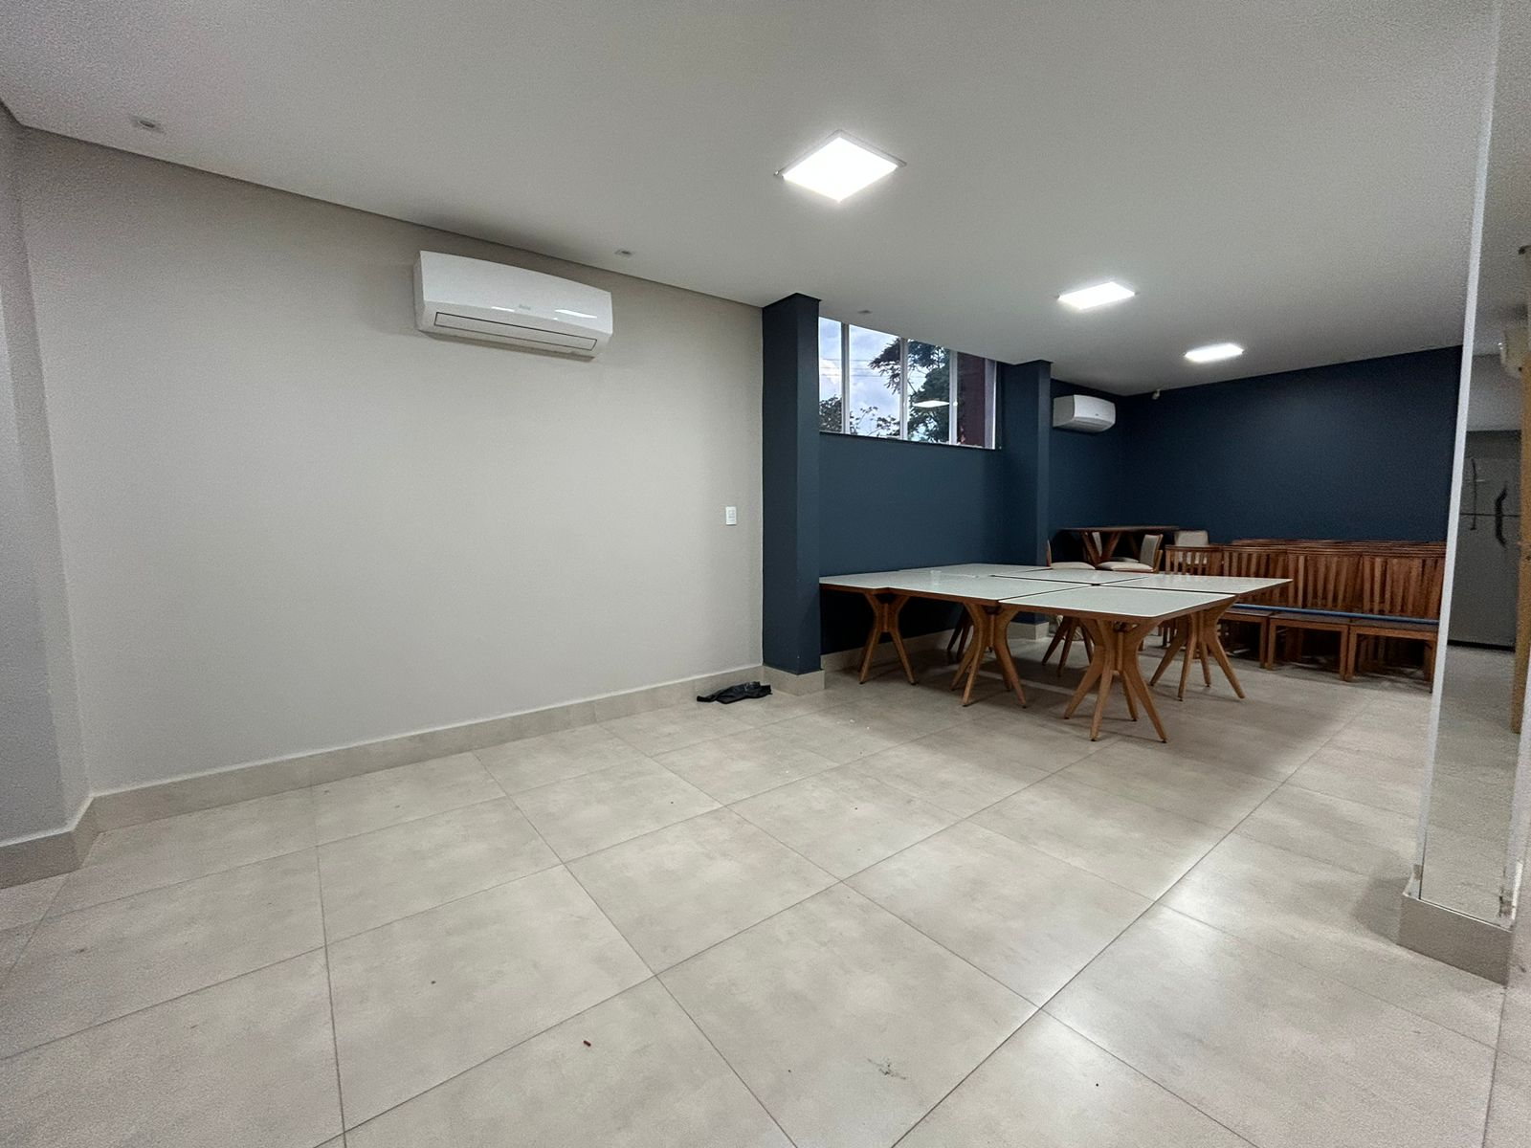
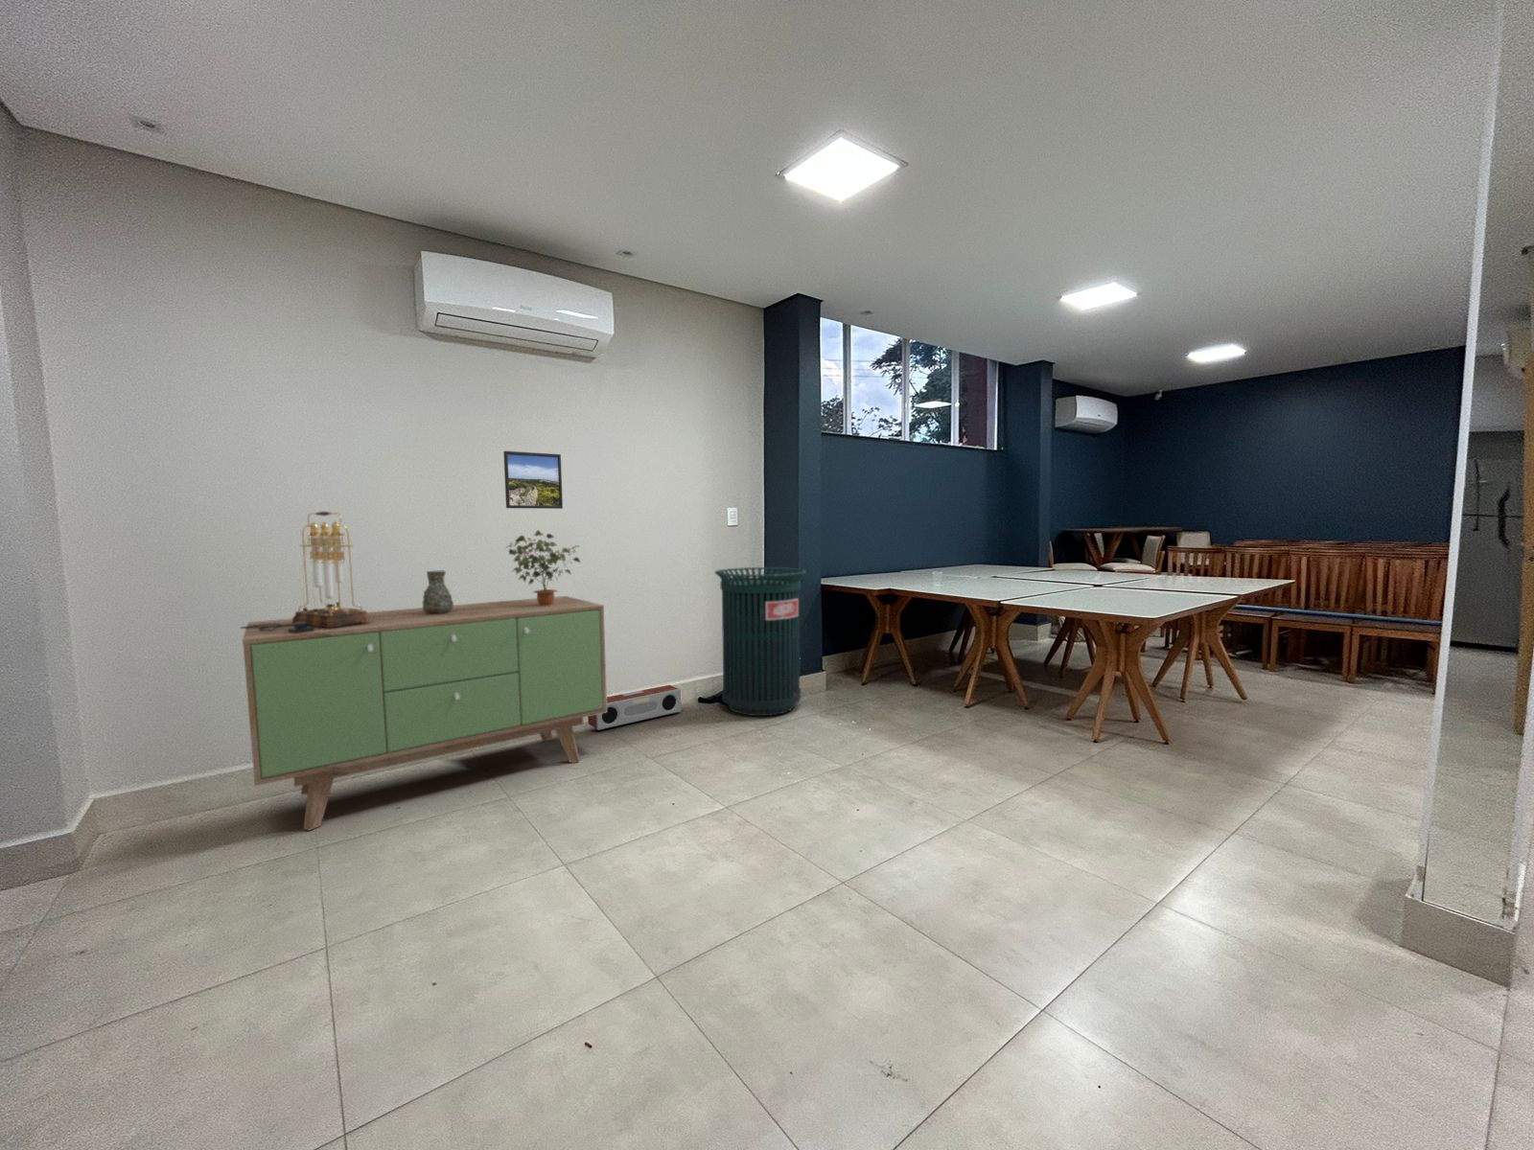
+ trash can [714,567,807,716]
+ speaker [587,684,681,731]
+ decorative vase [422,570,454,614]
+ table lamp [239,511,371,633]
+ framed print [502,451,564,510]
+ potted plant [504,529,582,605]
+ sideboard [242,596,608,832]
